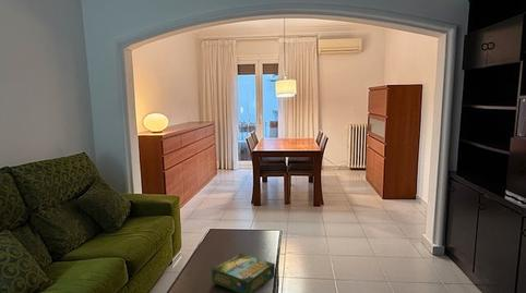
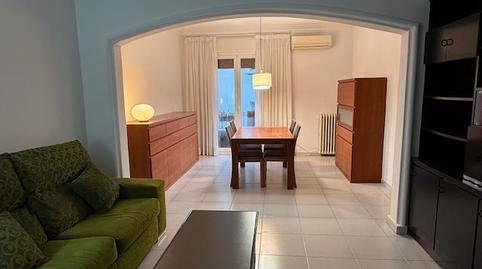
- board game [211,252,276,293]
